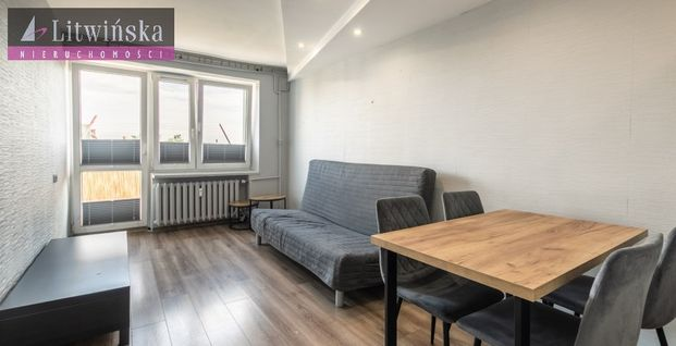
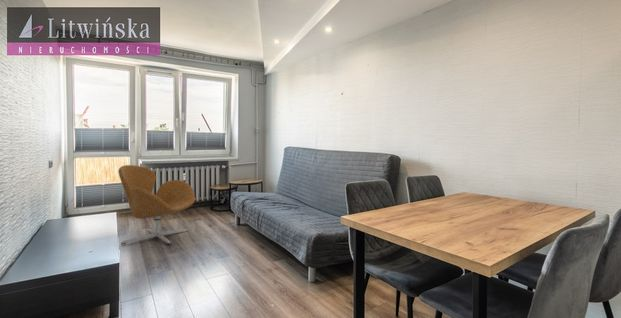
+ armchair [117,164,196,245]
